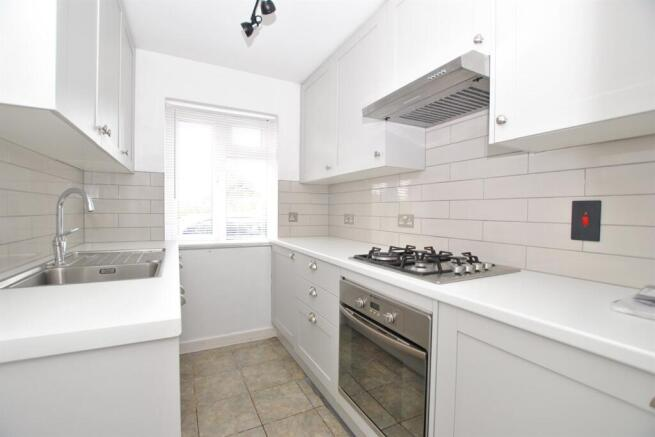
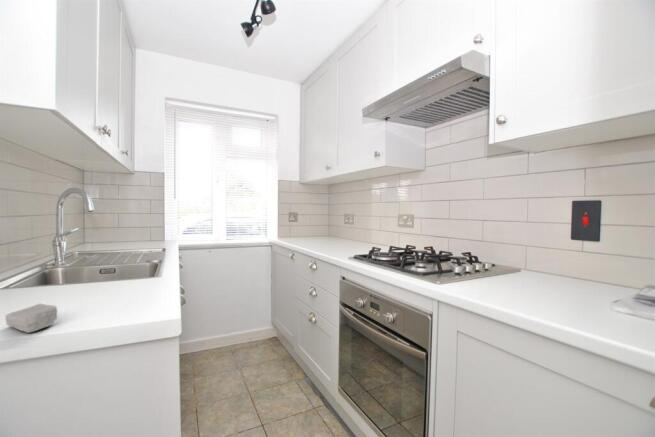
+ soap bar [5,302,58,334]
